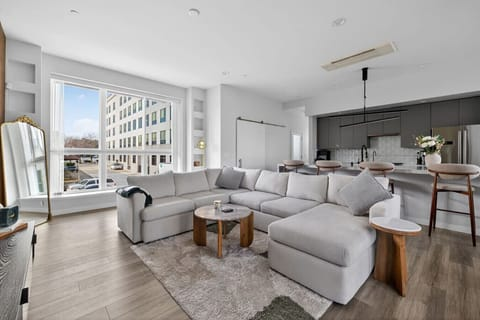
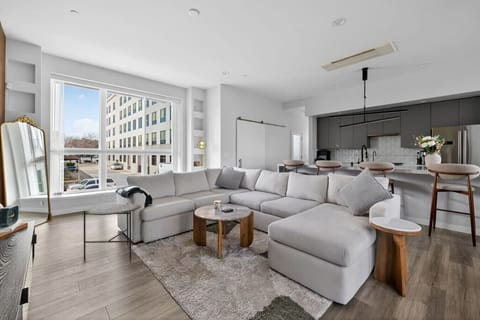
+ side table [82,202,142,263]
